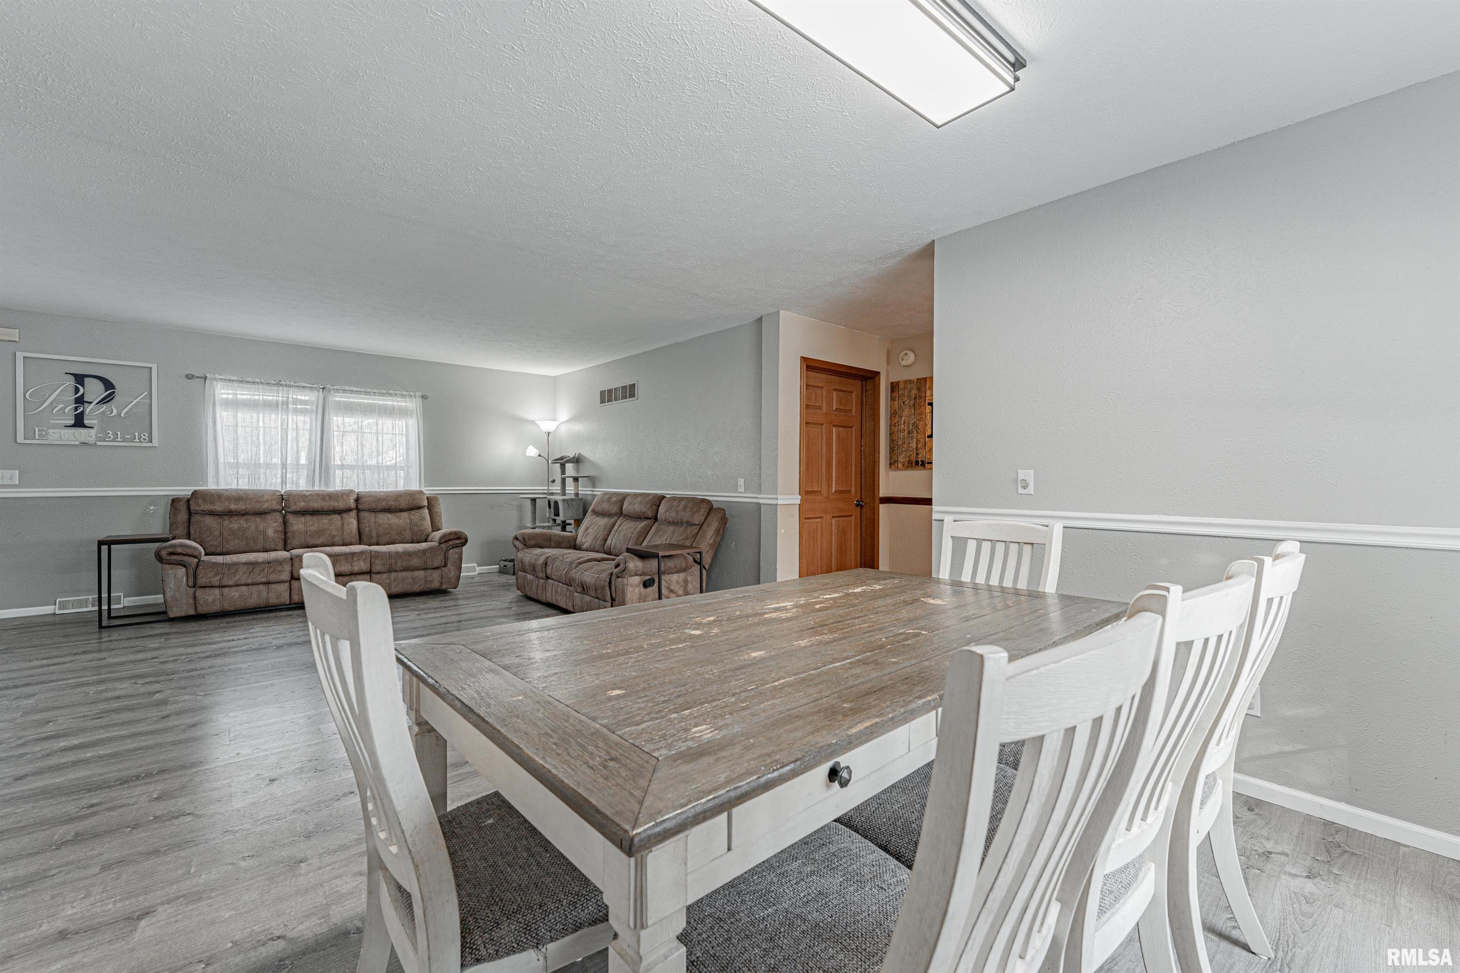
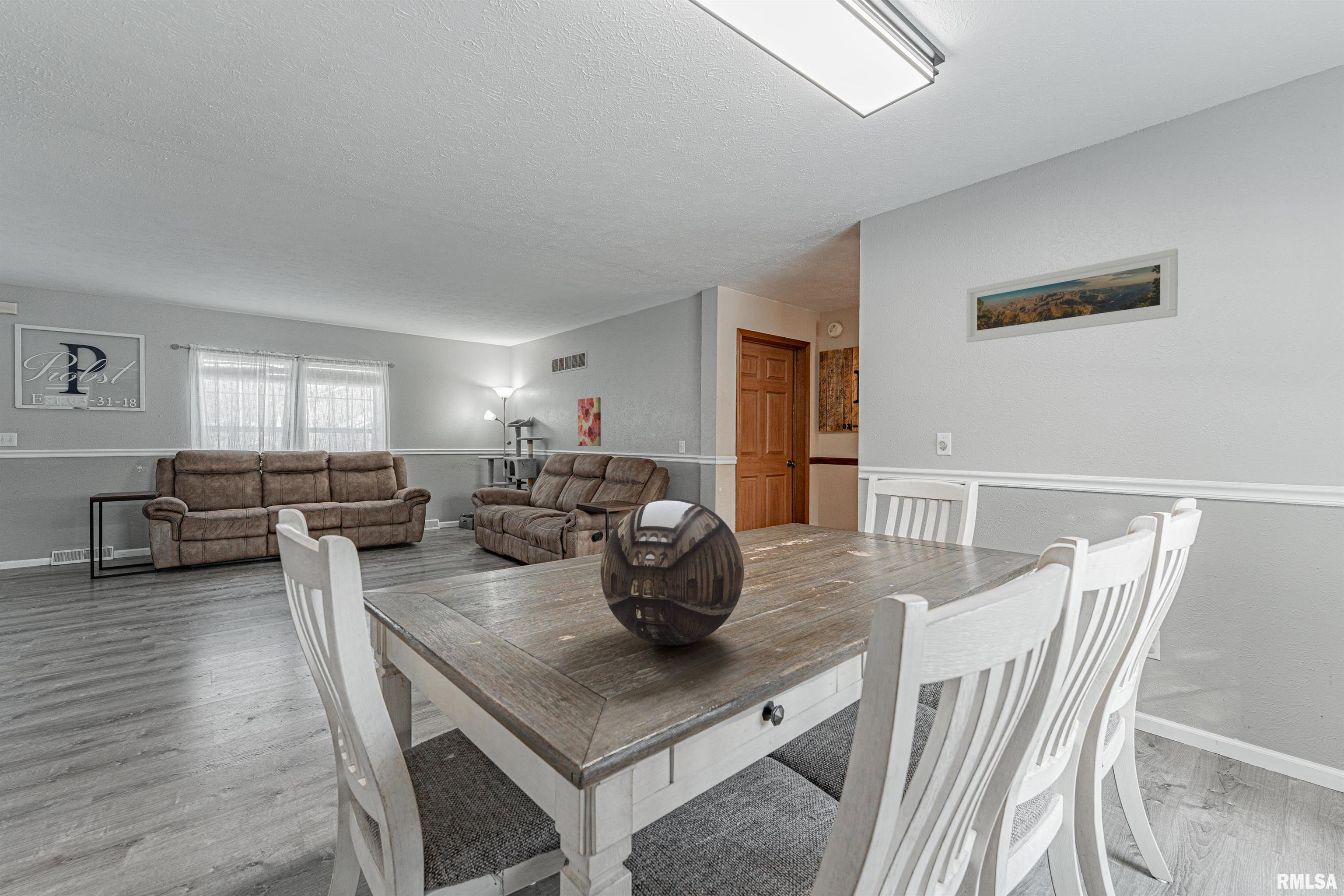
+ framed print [966,248,1179,343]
+ decorative bowl [600,498,744,646]
+ wall art [577,397,601,447]
